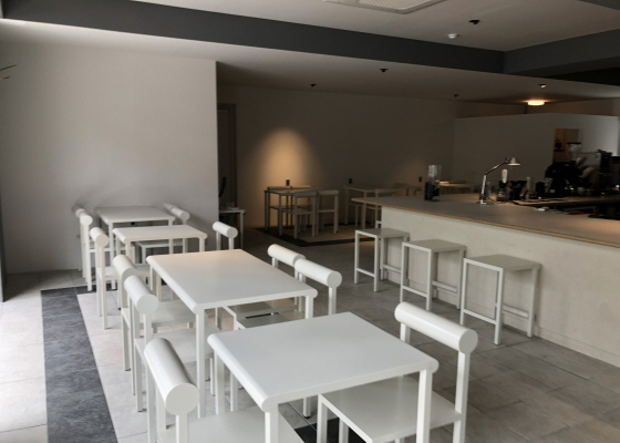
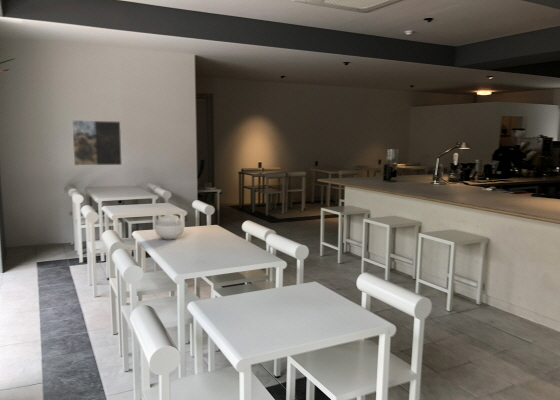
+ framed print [71,119,123,167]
+ teapot [154,210,185,240]
